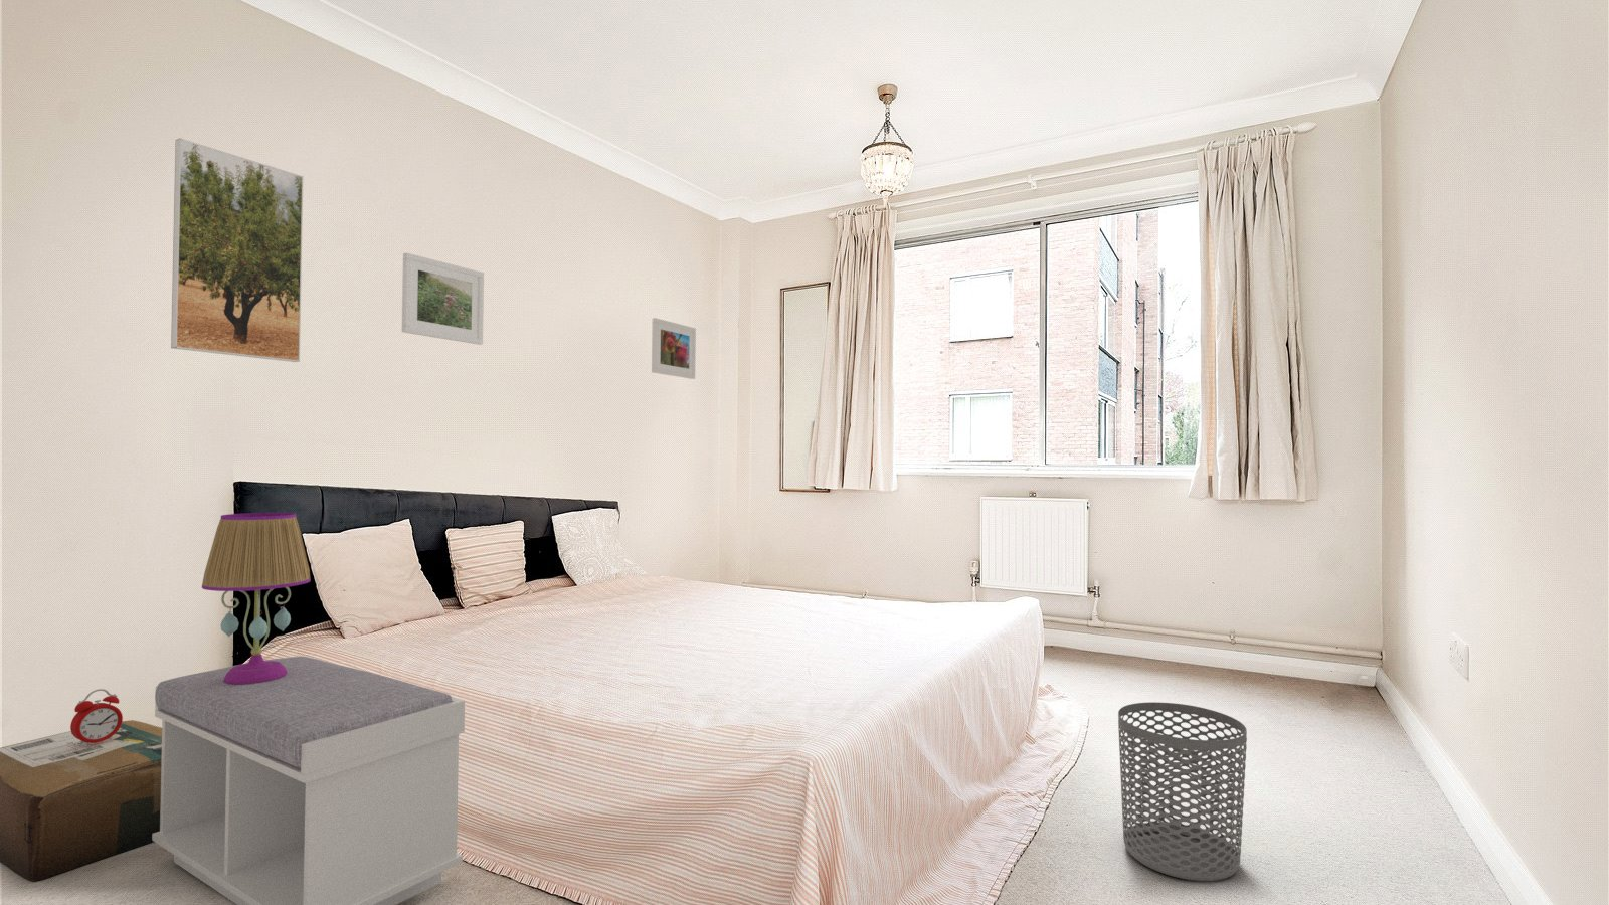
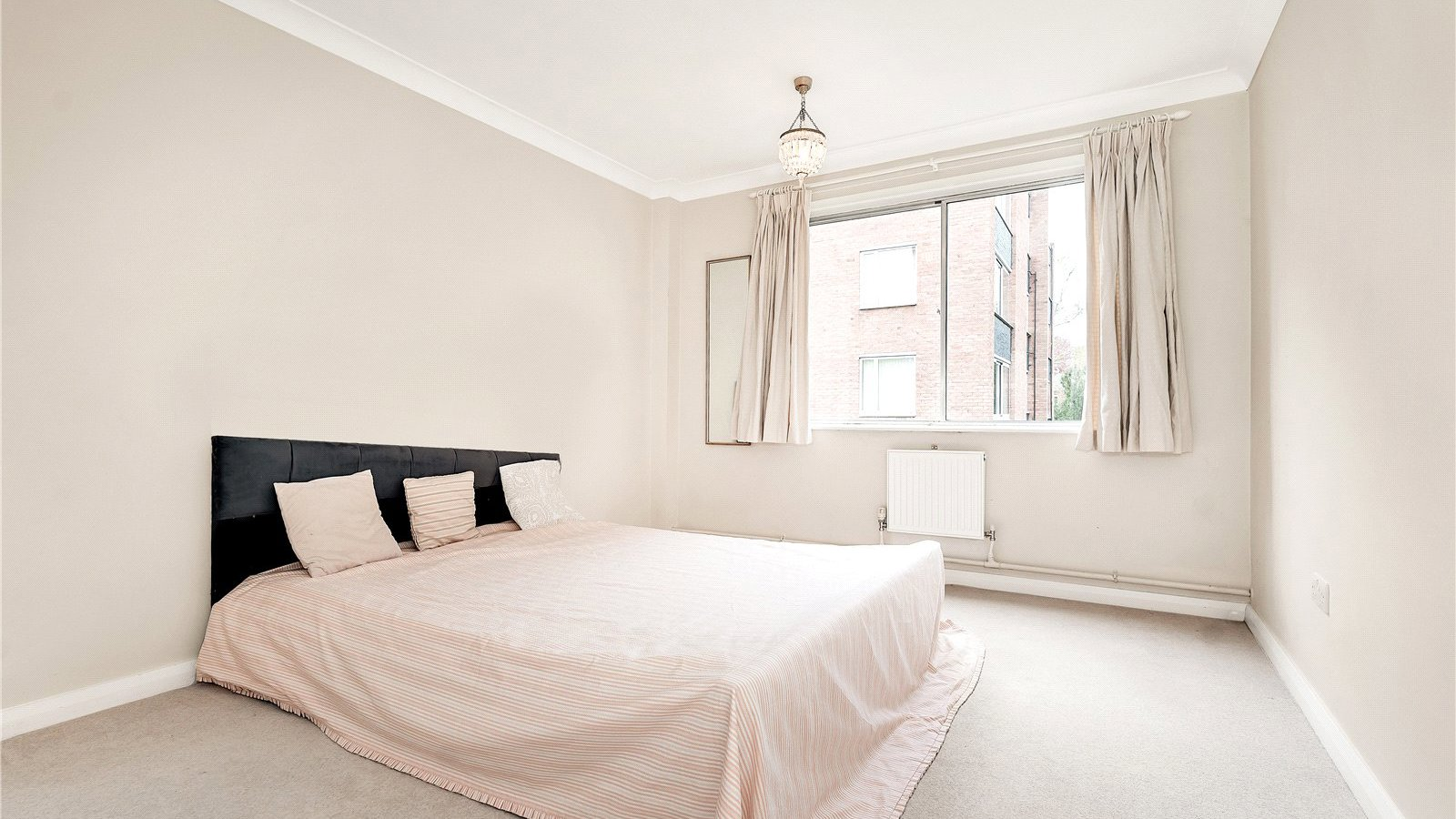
- table lamp [201,512,311,684]
- waste bin [1117,701,1248,882]
- bench [151,655,465,905]
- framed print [170,138,304,364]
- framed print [401,252,485,346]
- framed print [651,317,697,380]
- alarm clock [70,687,124,748]
- cardboard box [0,719,162,882]
